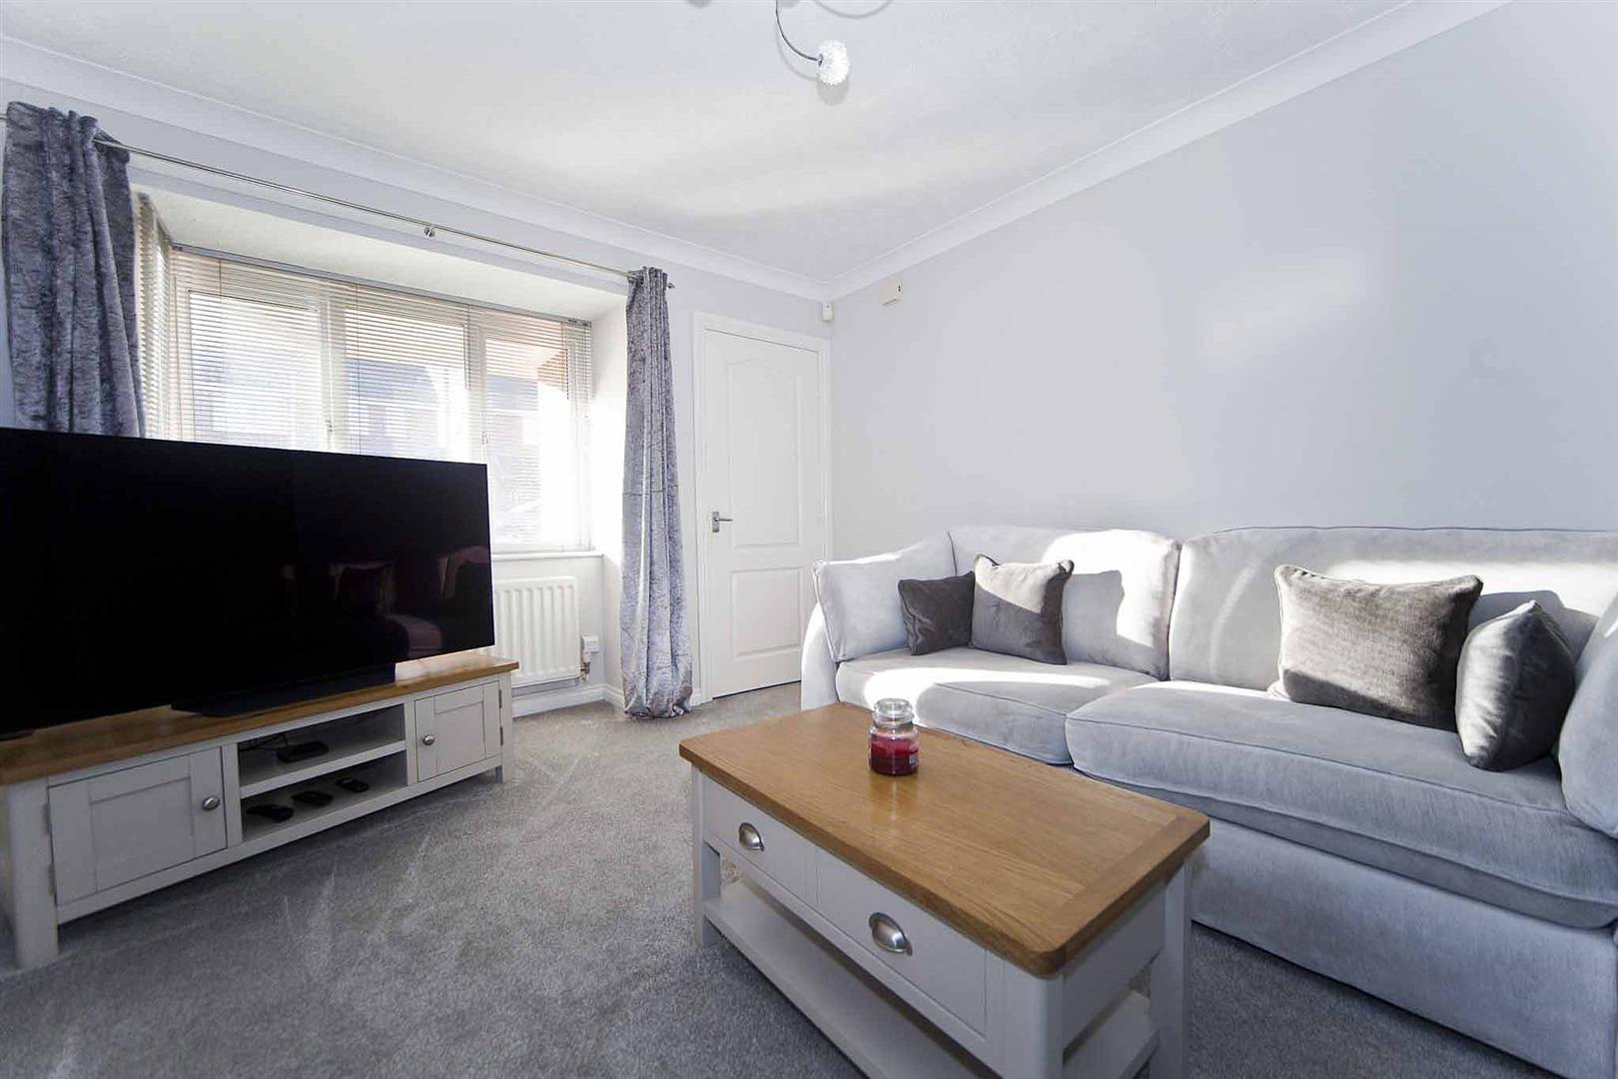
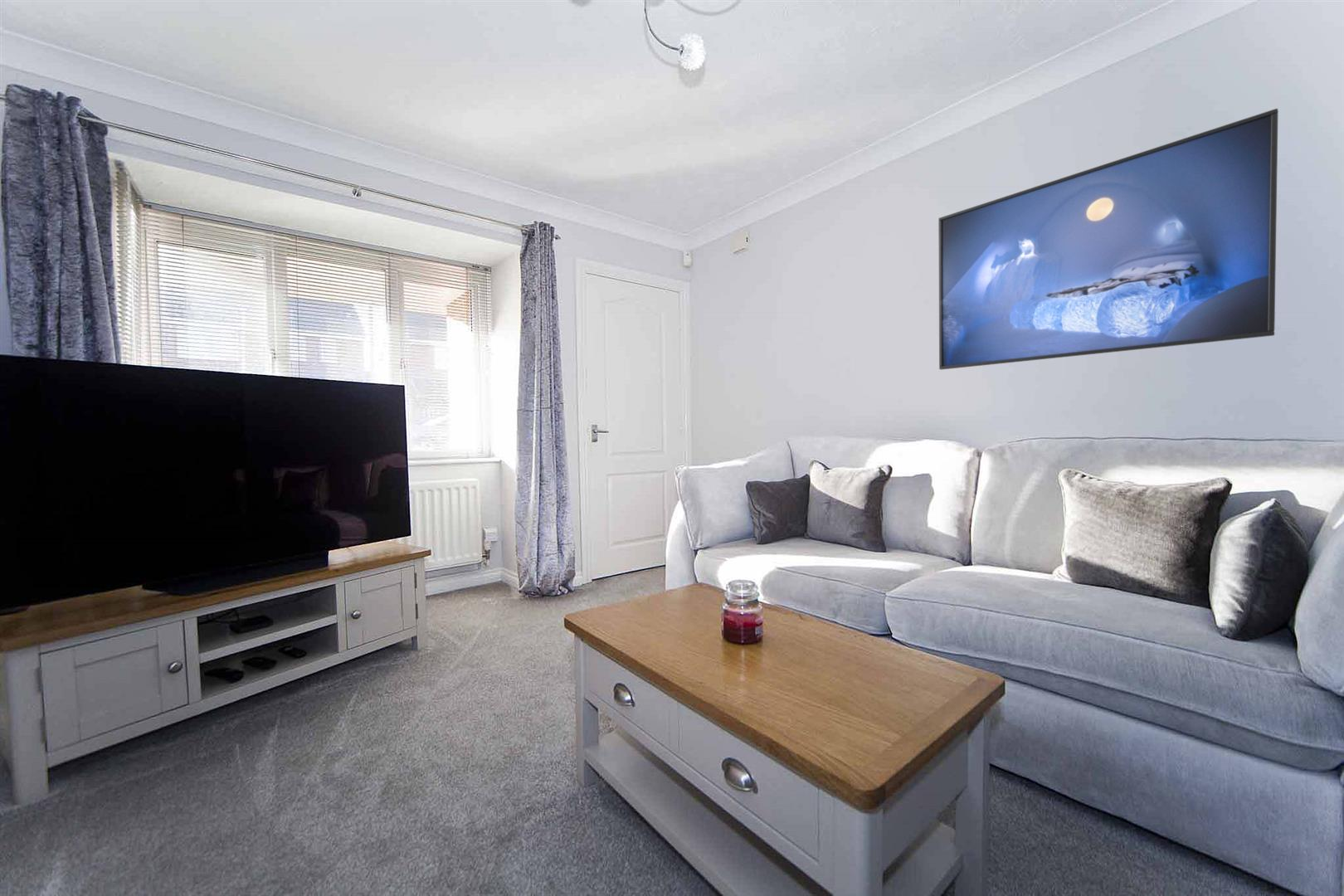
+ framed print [937,108,1279,370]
